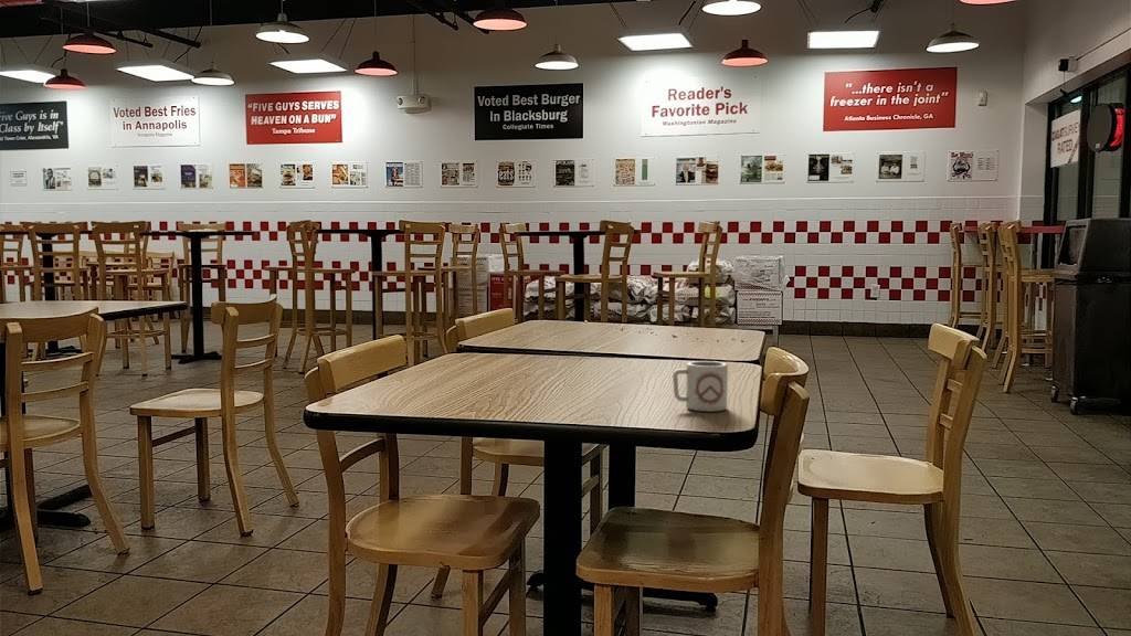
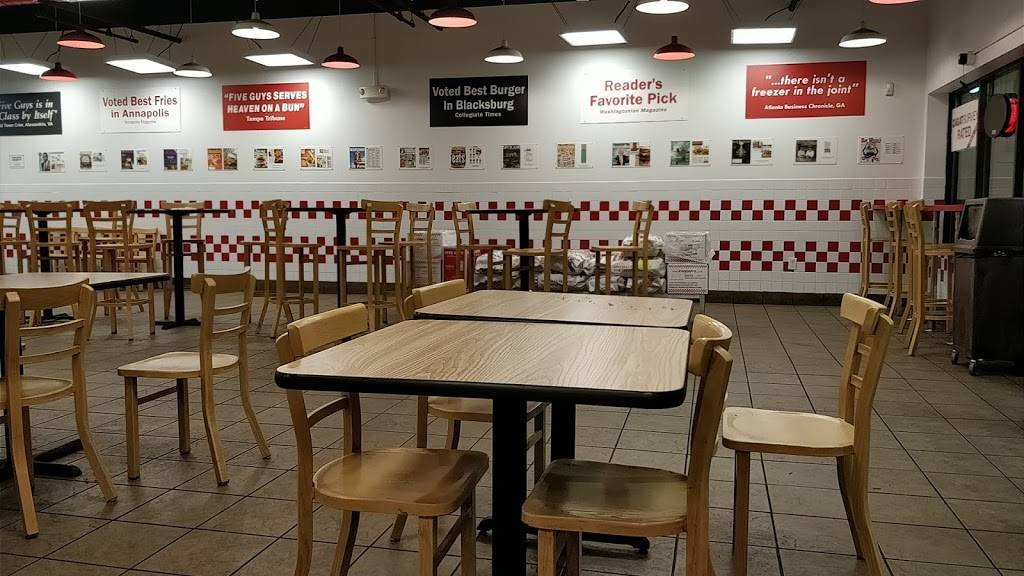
- cup [672,360,729,413]
